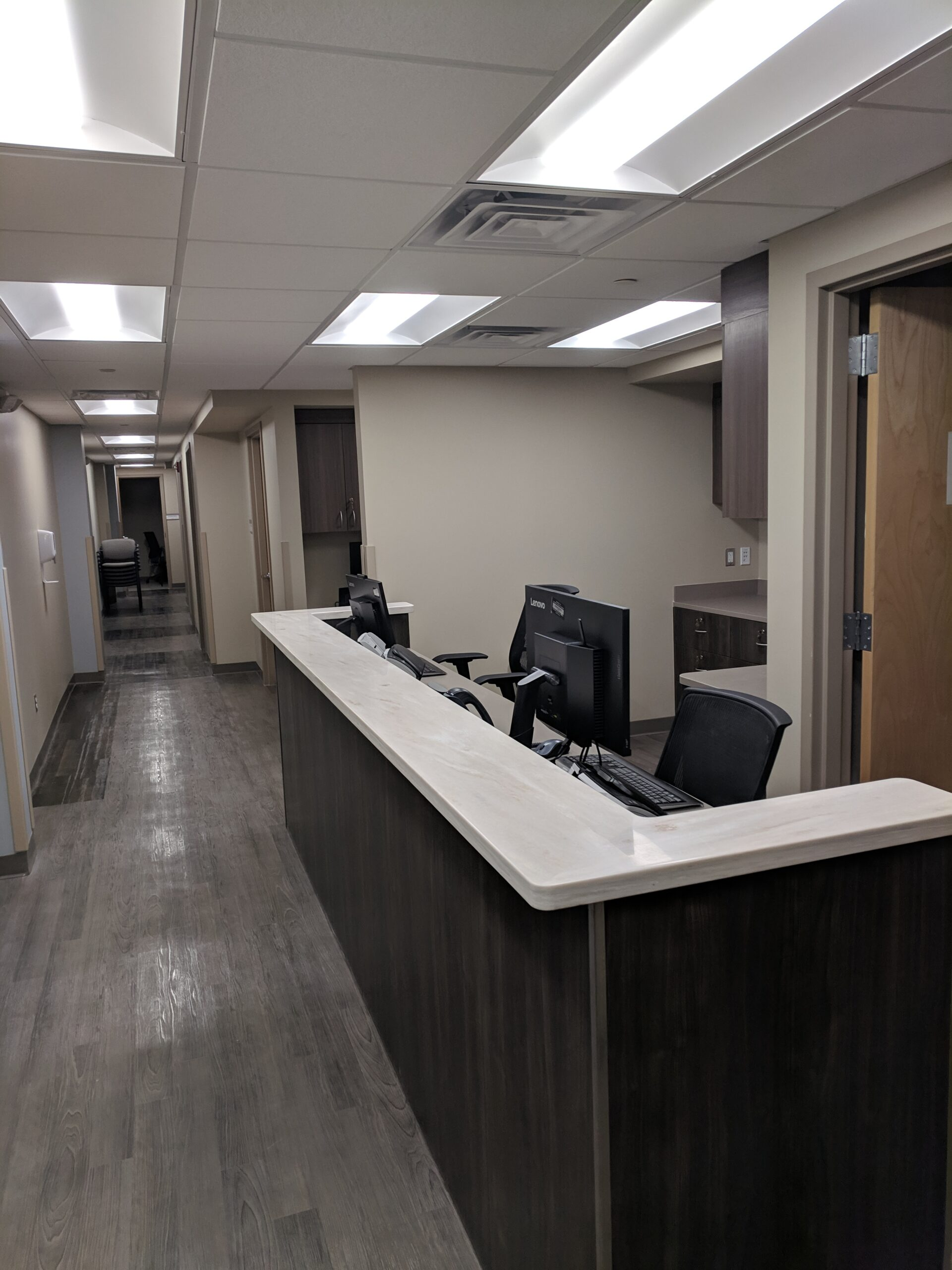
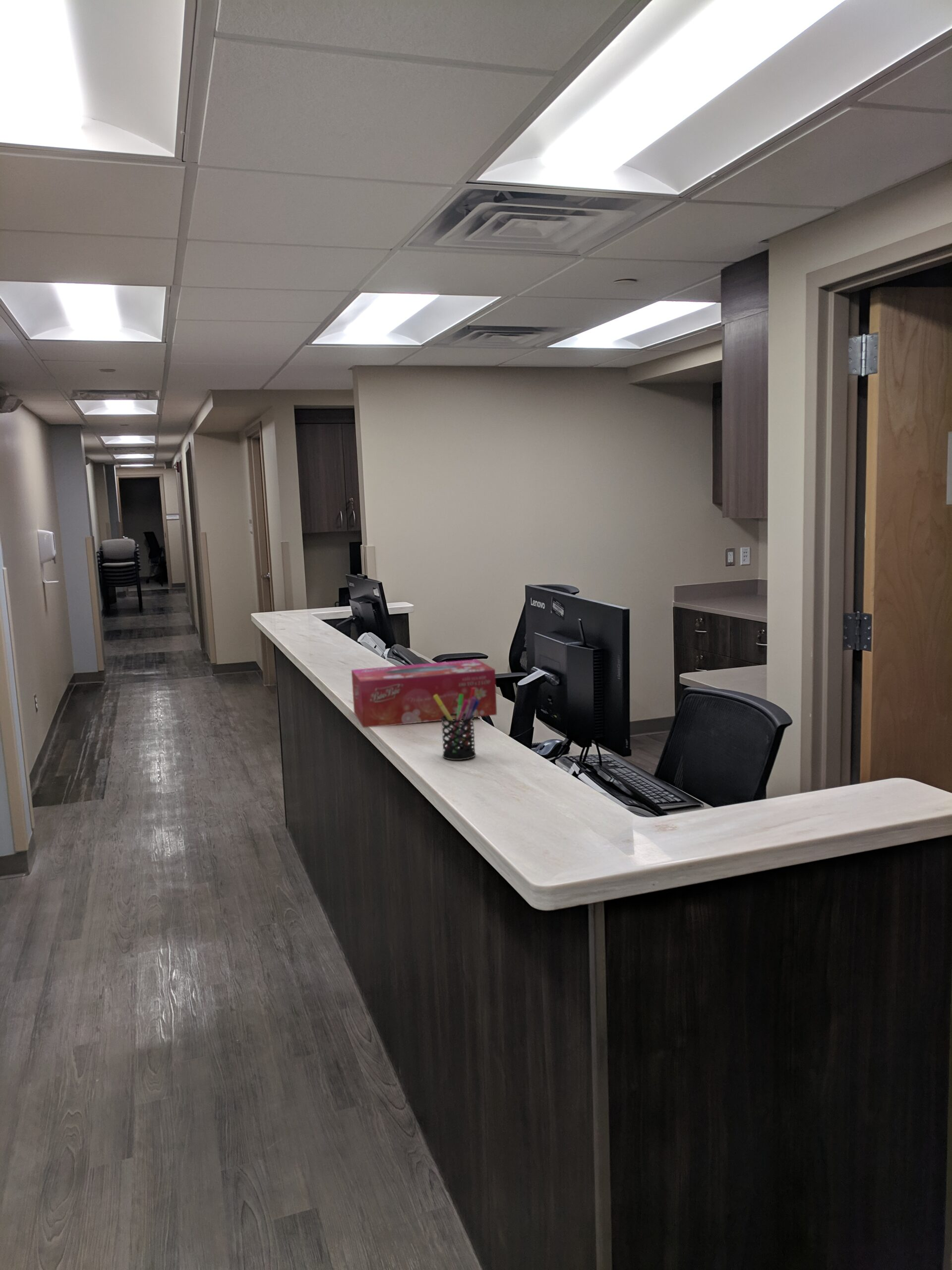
+ pen holder [434,688,479,761]
+ tissue box [351,659,497,728]
